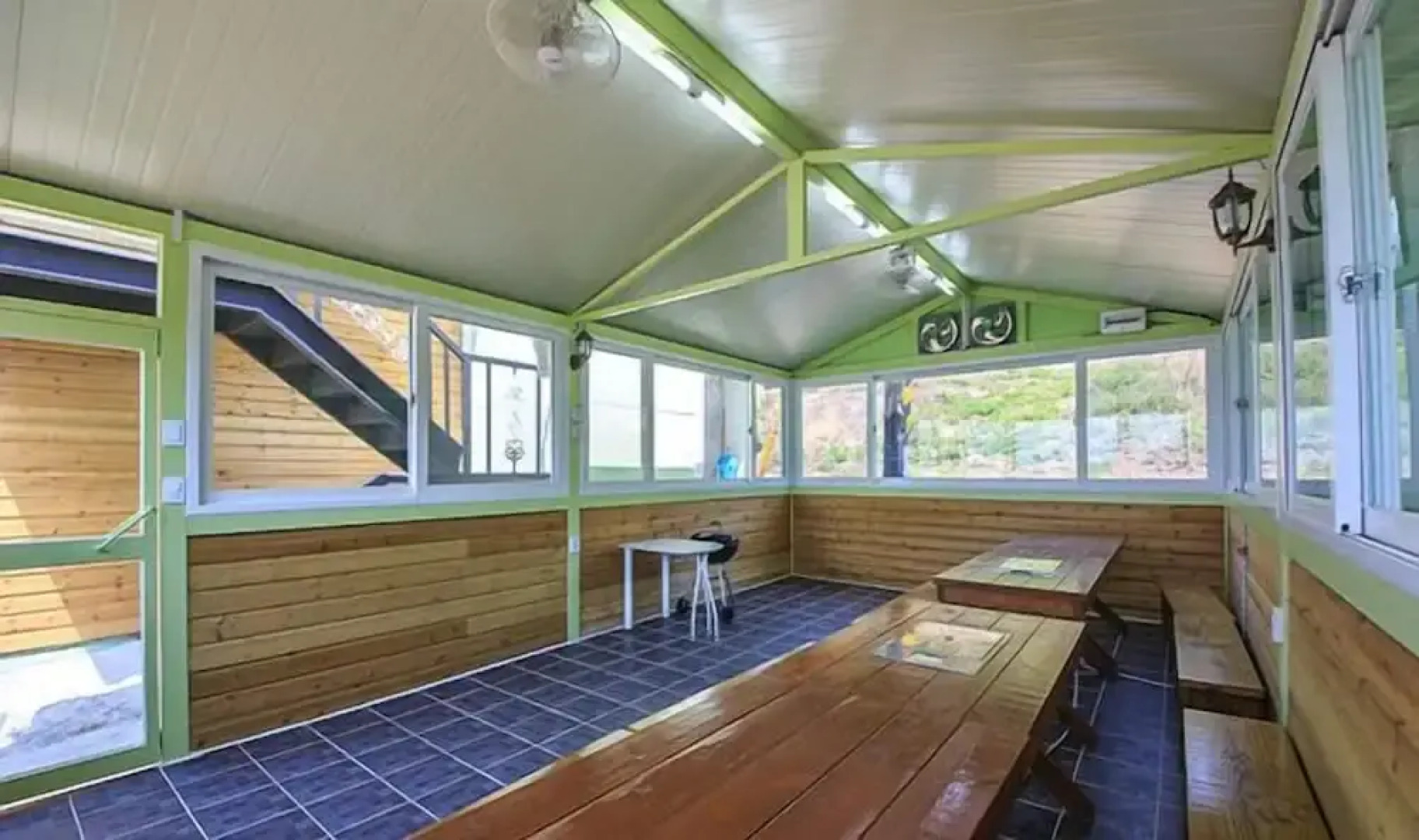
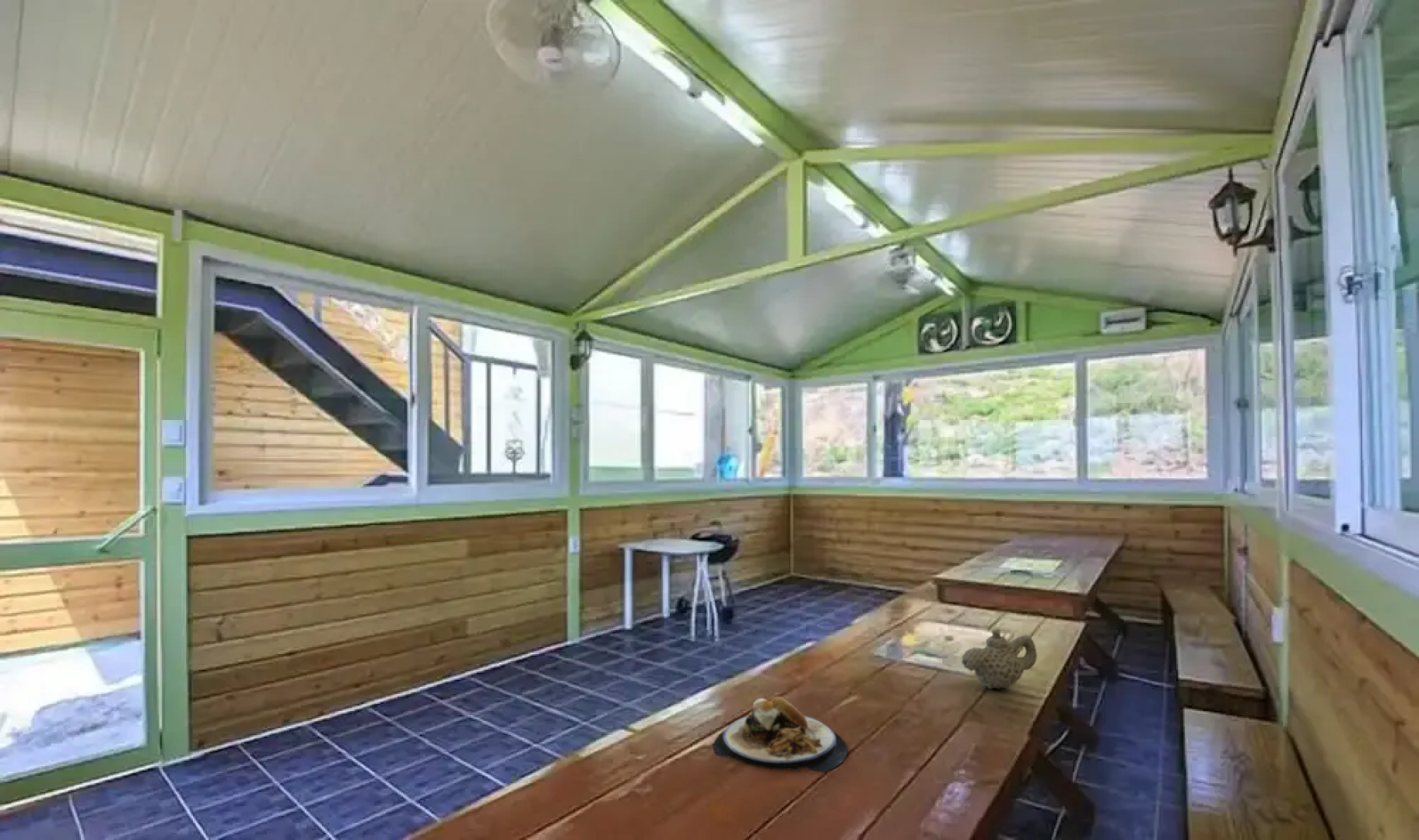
+ teapot [961,628,1038,690]
+ plate [713,696,848,774]
